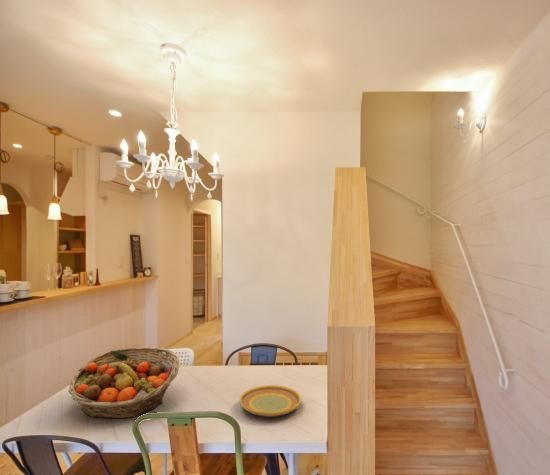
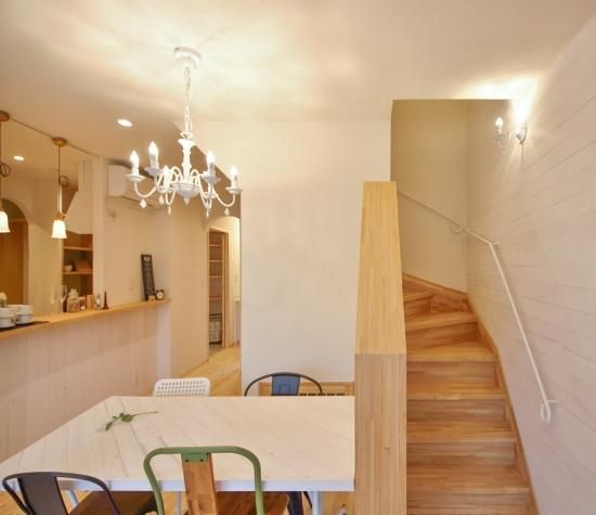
- fruit basket [67,346,180,419]
- plate [239,384,302,418]
